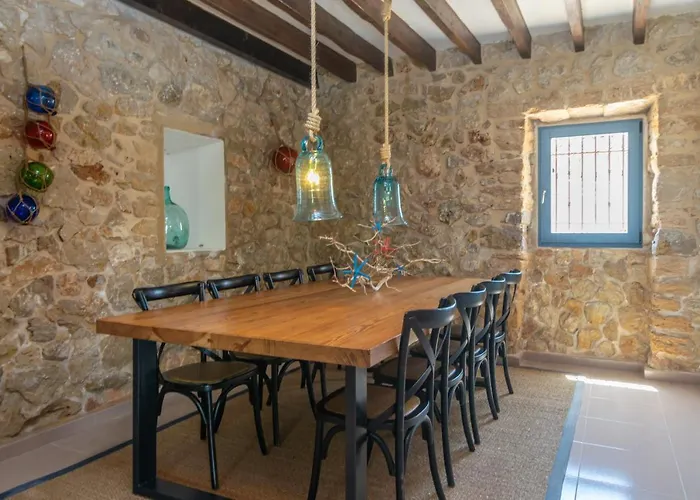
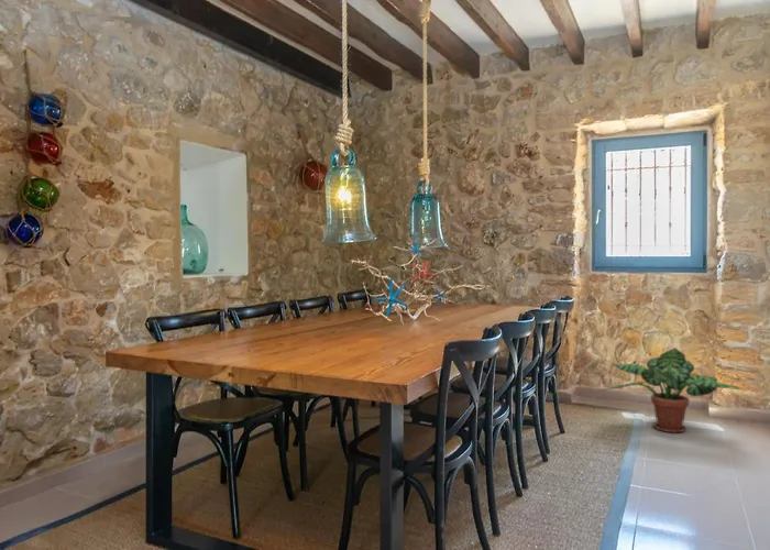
+ potted plant [602,346,741,433]
